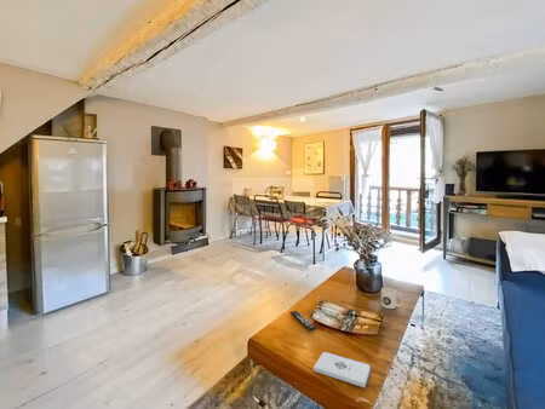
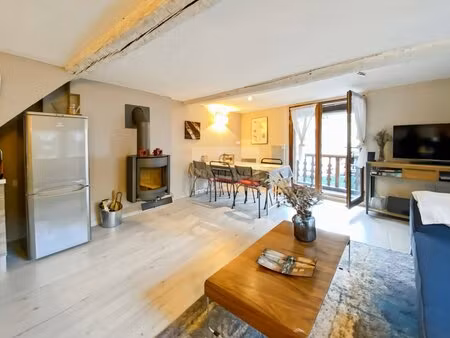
- notepad [312,351,372,388]
- mug [380,287,403,310]
- remote control [288,310,317,332]
